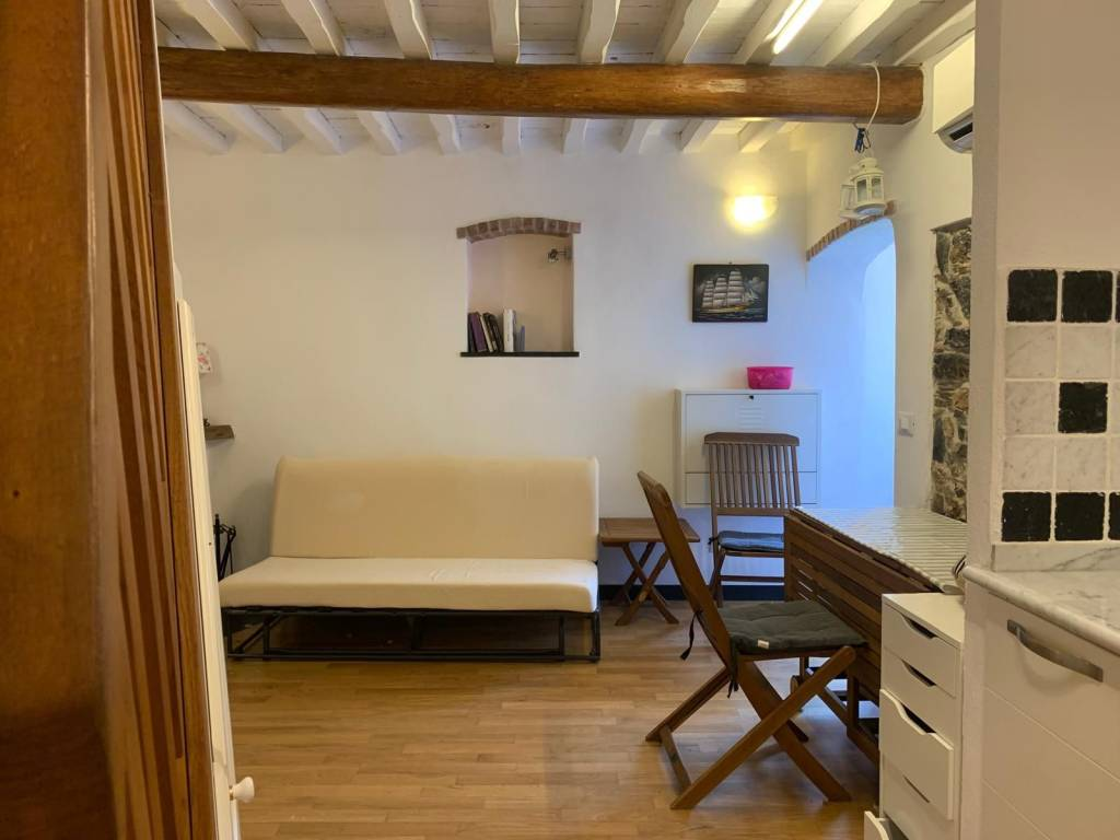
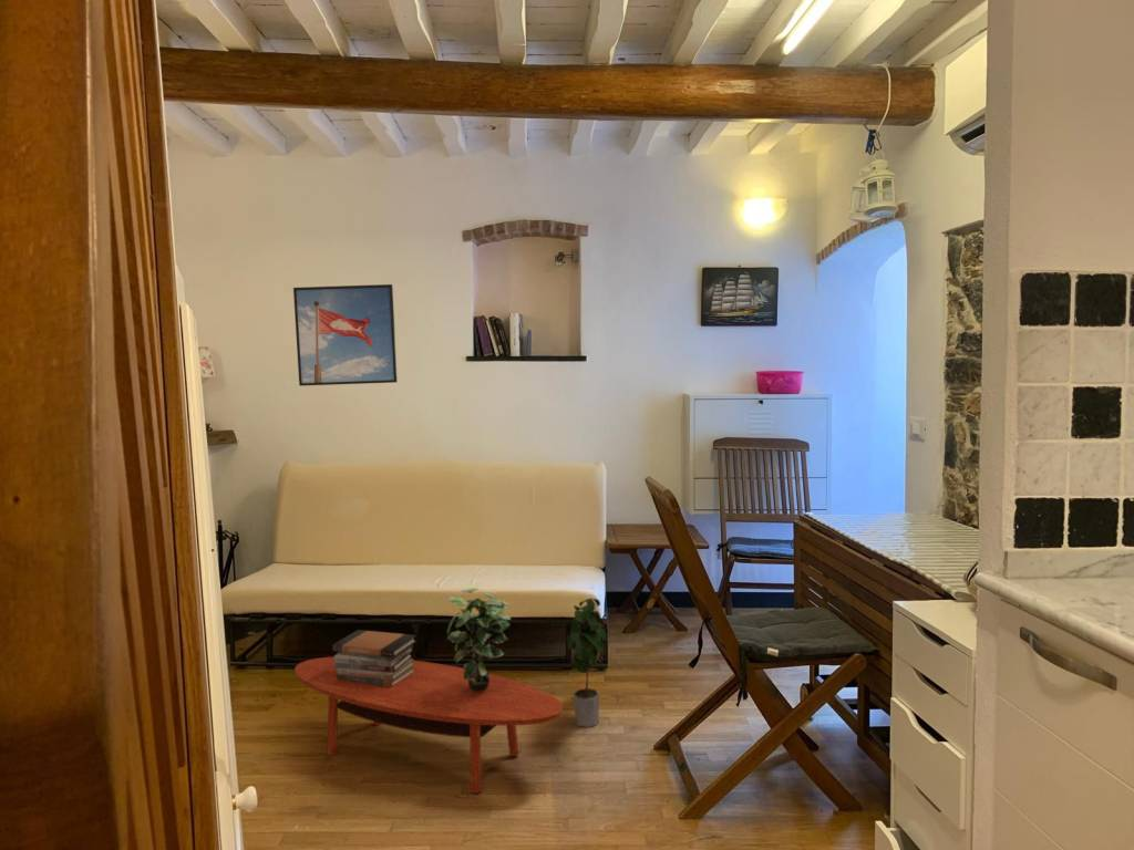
+ potted plant [446,587,512,692]
+ book stack [331,629,417,687]
+ potted plant [567,598,609,728]
+ coffee table [293,655,564,795]
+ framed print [292,283,399,387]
